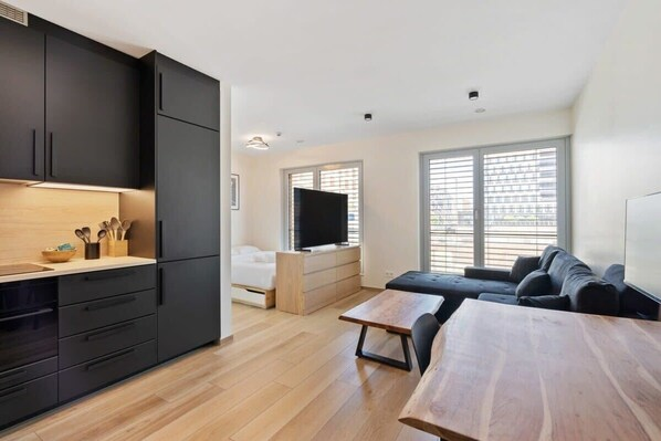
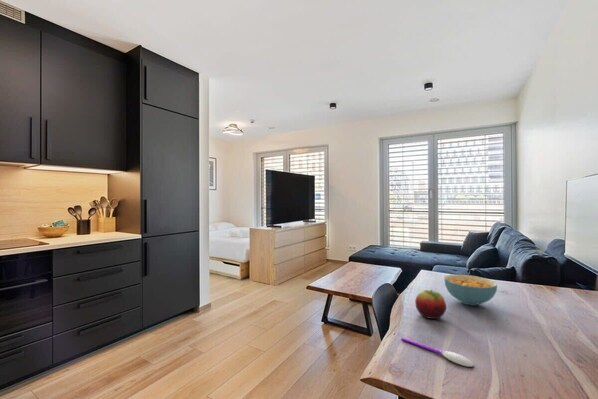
+ fruit [414,289,447,320]
+ cereal bowl [443,274,498,306]
+ spoon [400,336,475,368]
